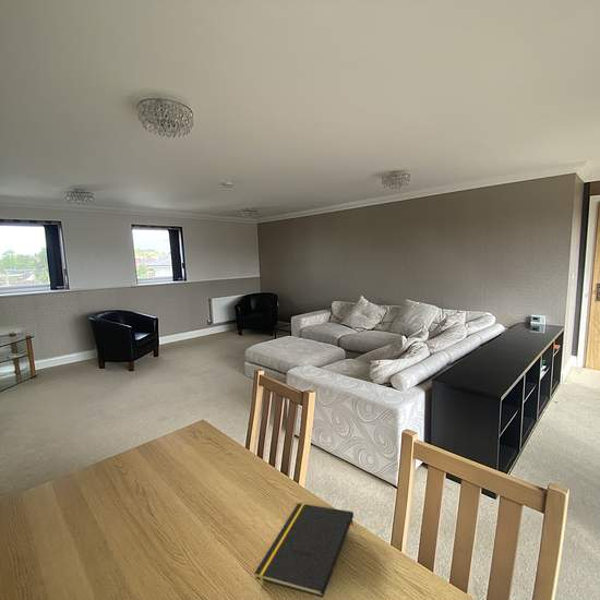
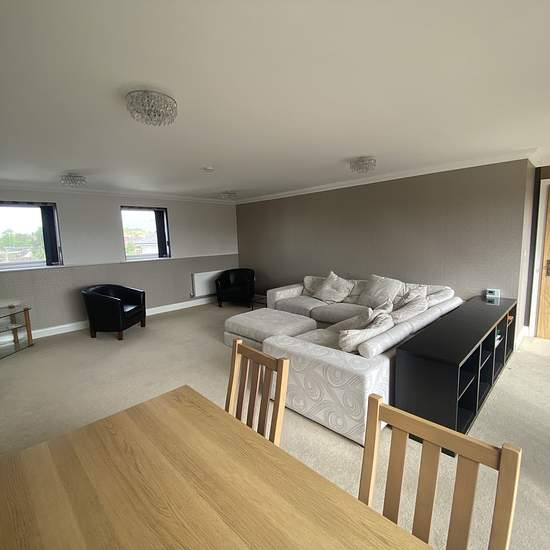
- notepad [253,502,355,599]
